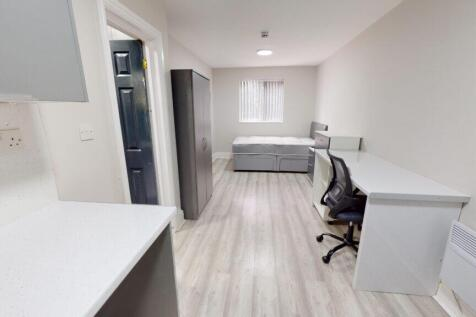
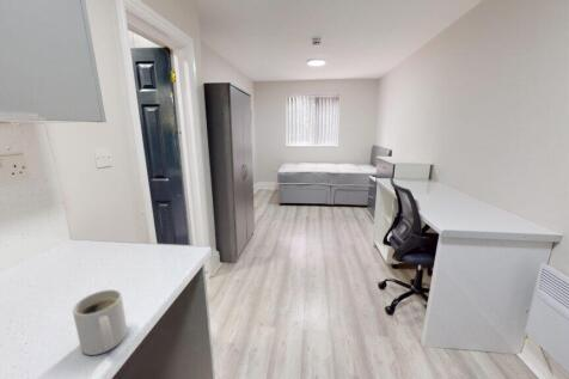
+ mug [72,288,129,356]
